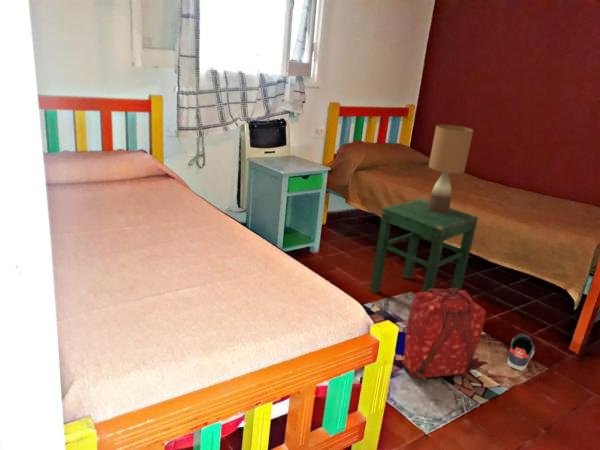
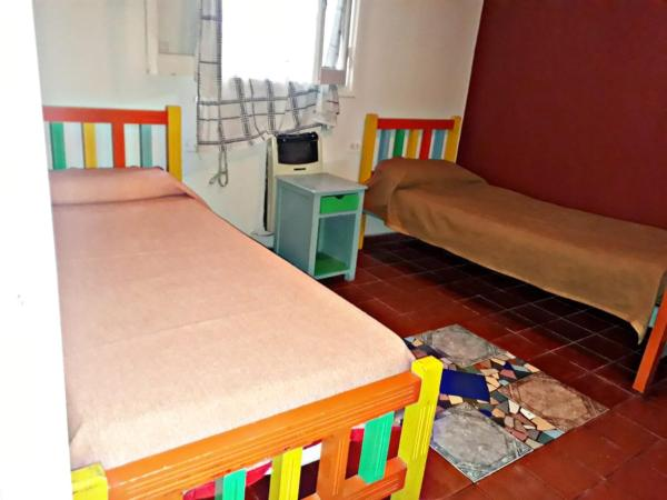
- backpack [401,287,489,381]
- table lamp [428,124,474,213]
- stool [369,197,479,294]
- sneaker [506,333,535,372]
